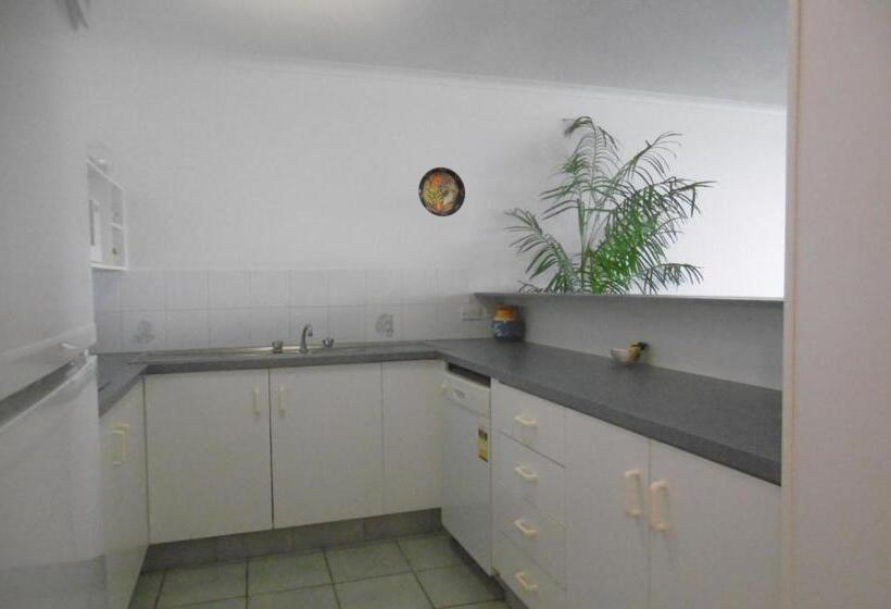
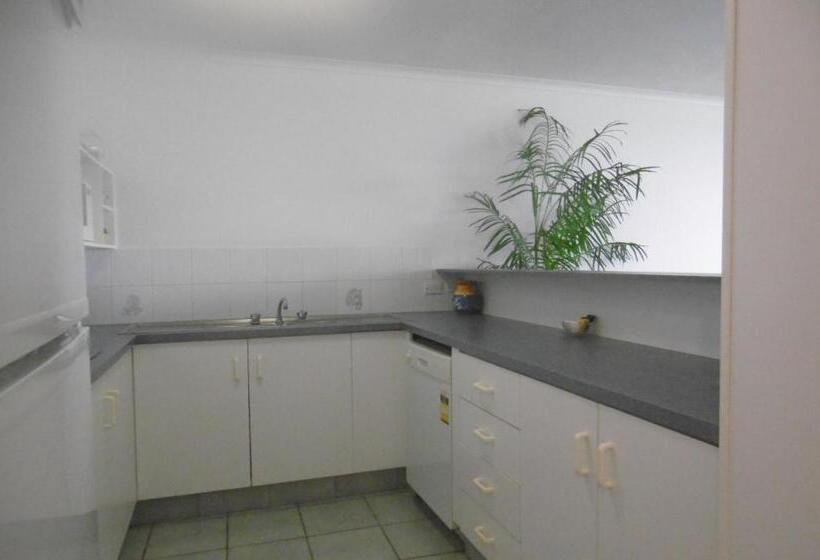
- decorative plate [417,166,466,217]
